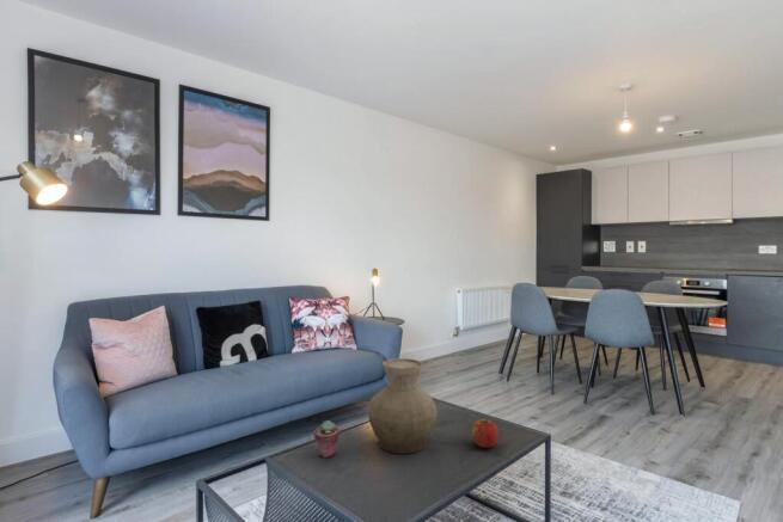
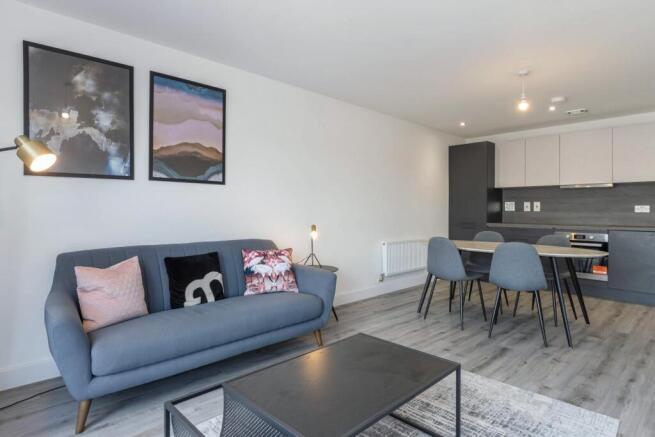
- vase [367,357,439,455]
- potted succulent [312,420,341,459]
- apple [471,418,500,449]
